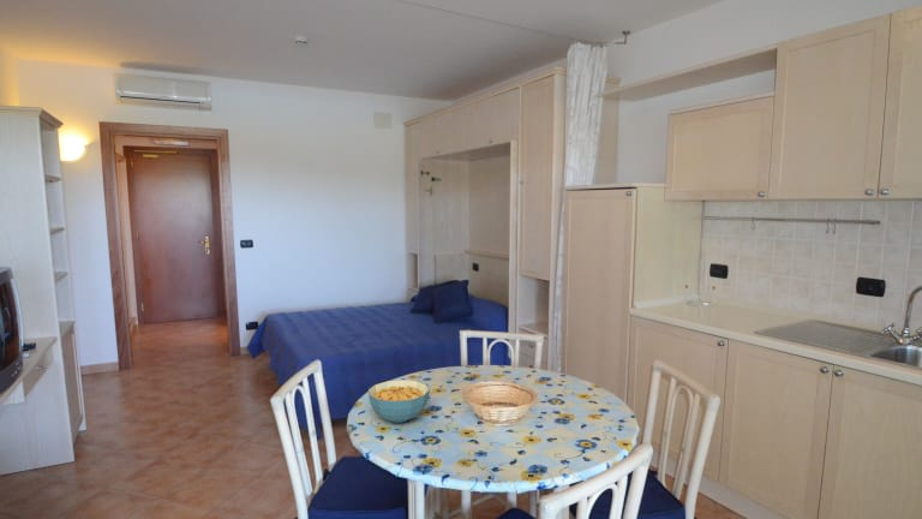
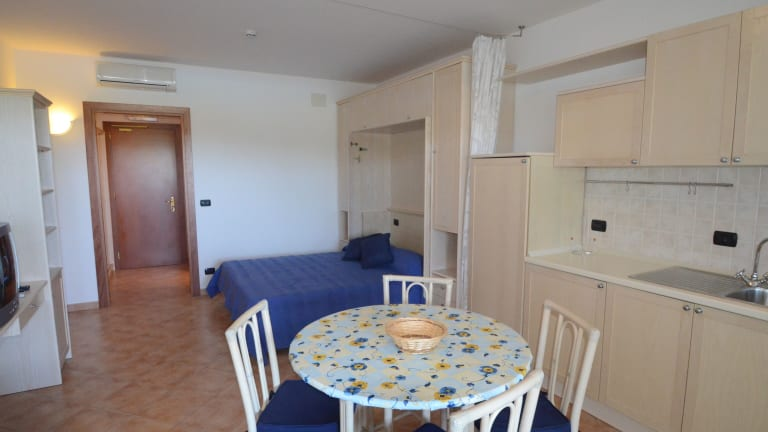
- cereal bowl [367,378,431,424]
